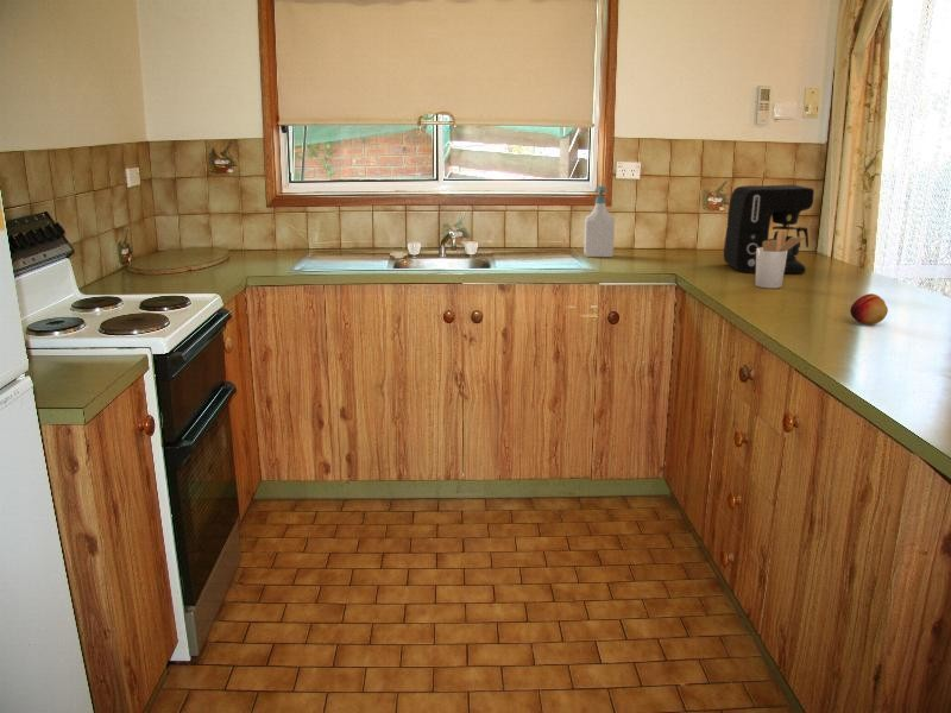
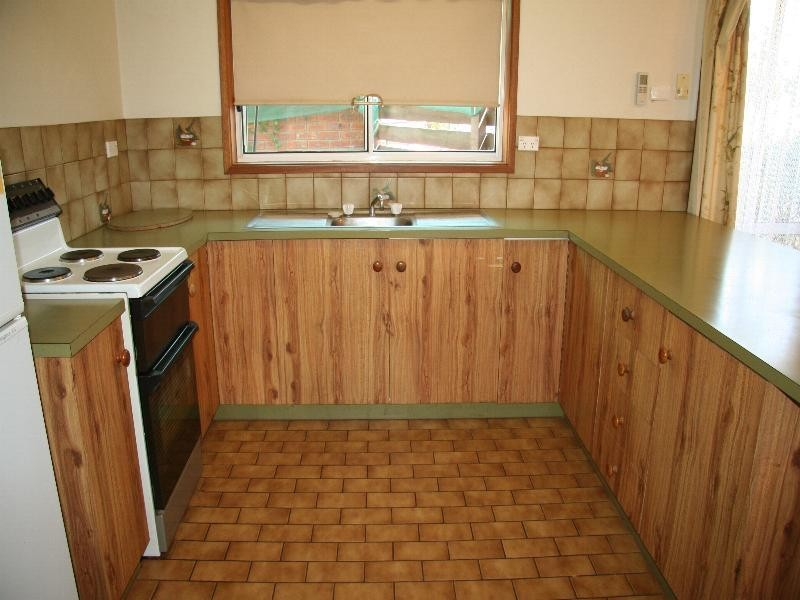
- soap bottle [582,185,616,258]
- coffee maker [723,184,815,275]
- fruit [849,292,889,326]
- utensil holder [754,229,806,290]
